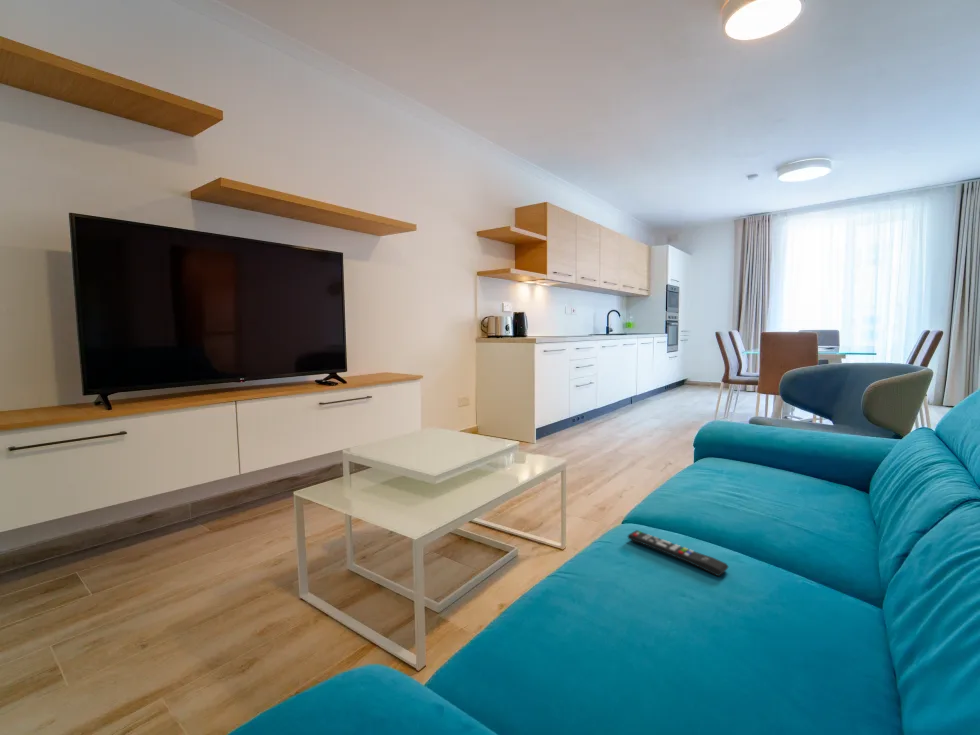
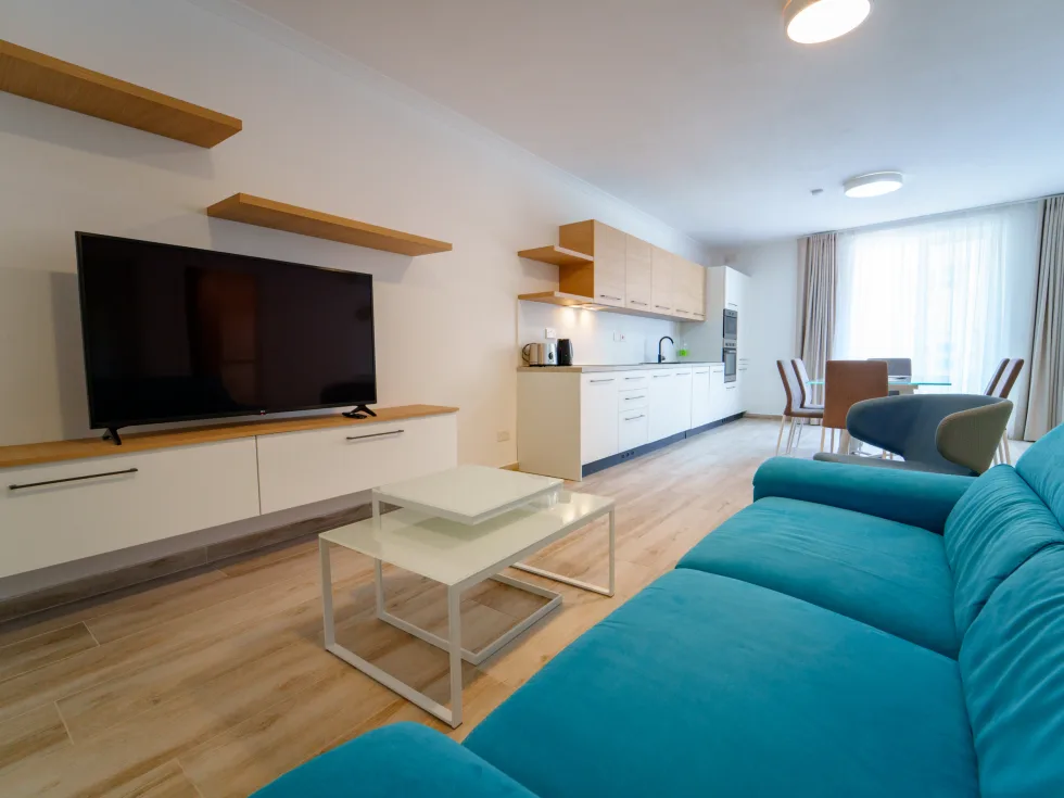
- remote control [627,529,730,577]
